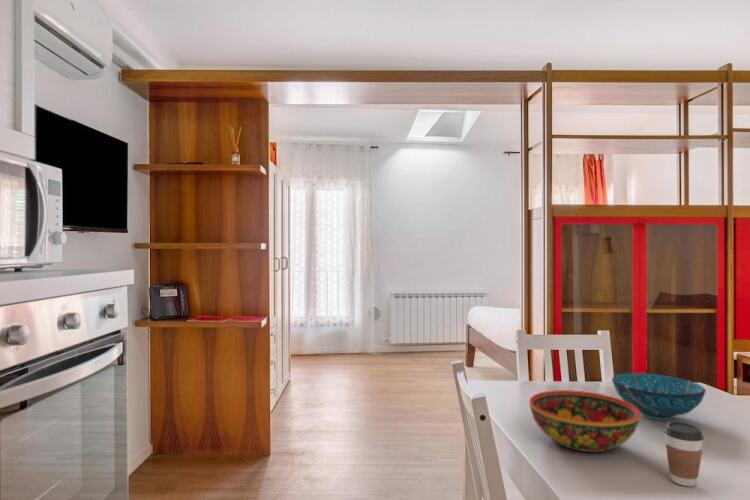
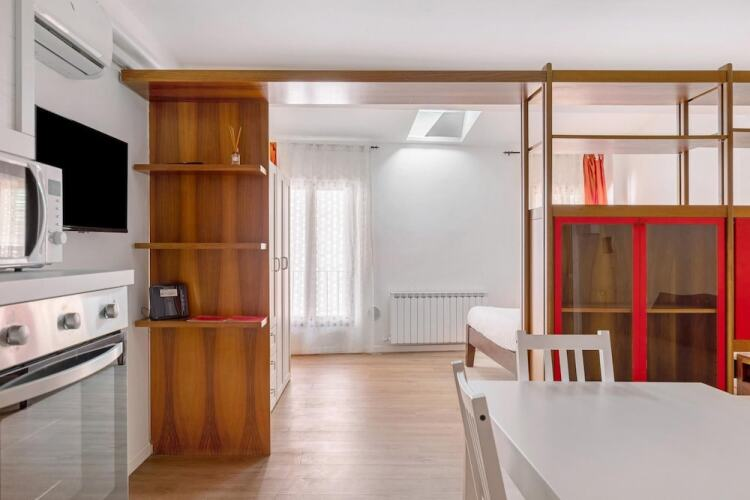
- bowl [528,389,641,453]
- decorative bowl [611,372,707,421]
- coffee cup [663,421,705,487]
